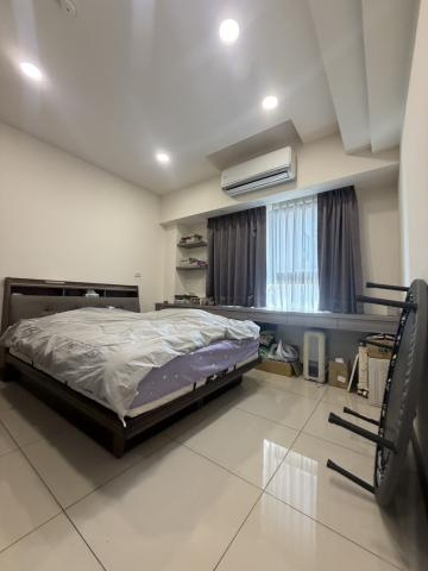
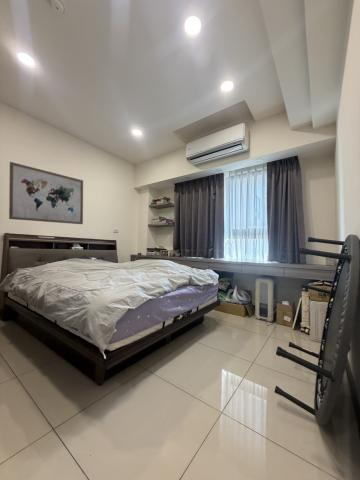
+ wall art [8,161,84,225]
